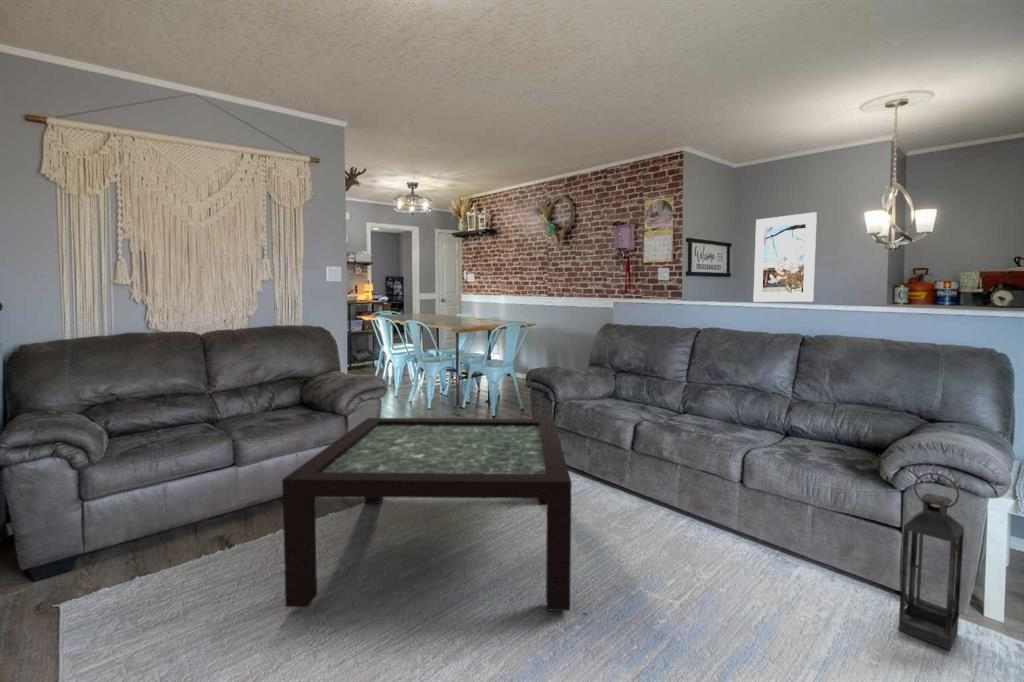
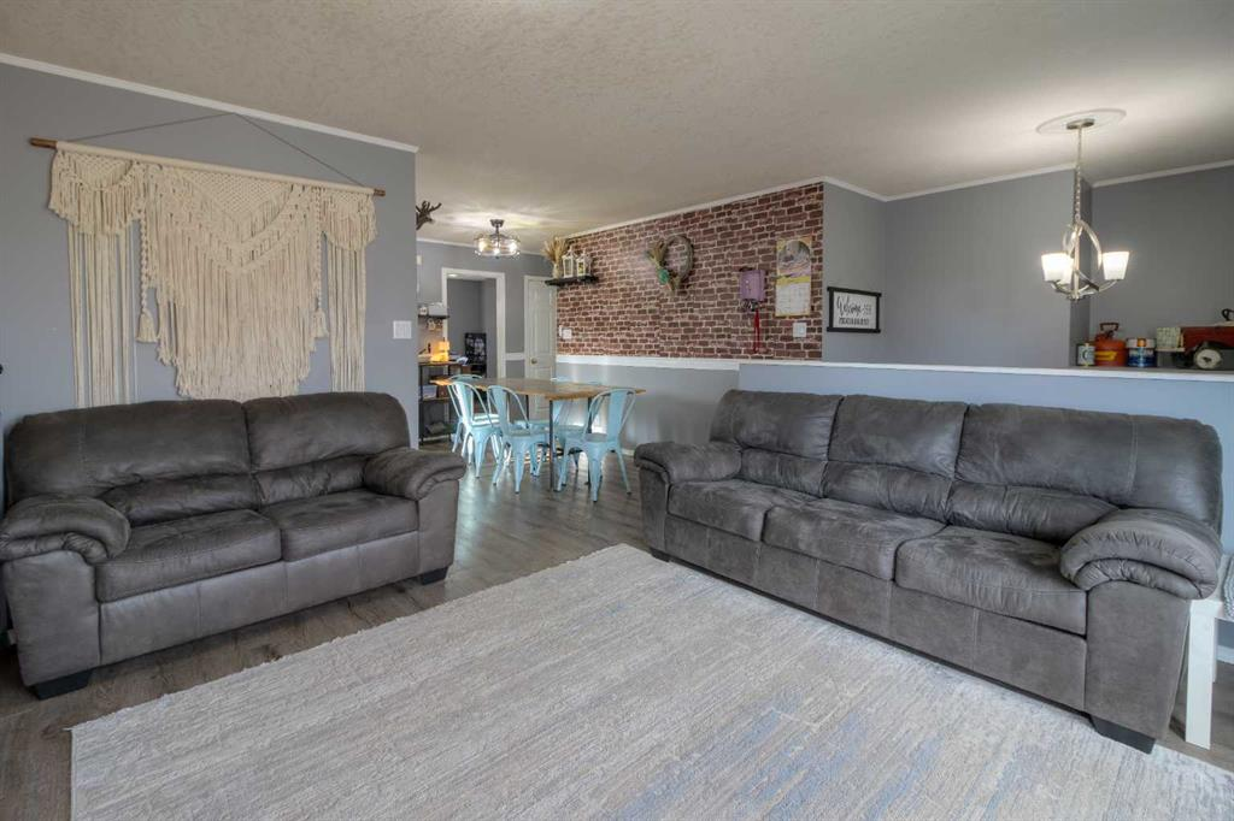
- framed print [752,211,818,303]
- lantern [898,472,965,651]
- coffee table [281,417,573,612]
